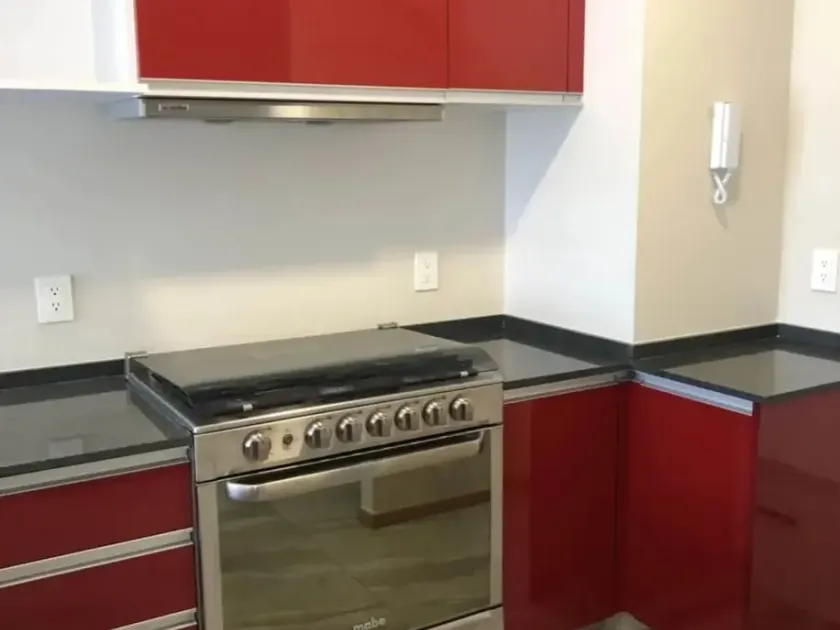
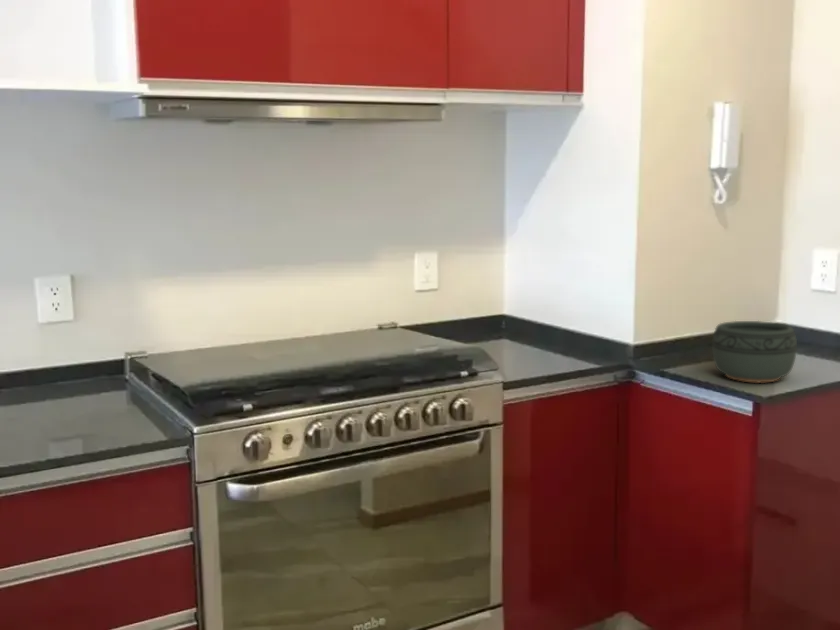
+ bowl [711,320,798,384]
